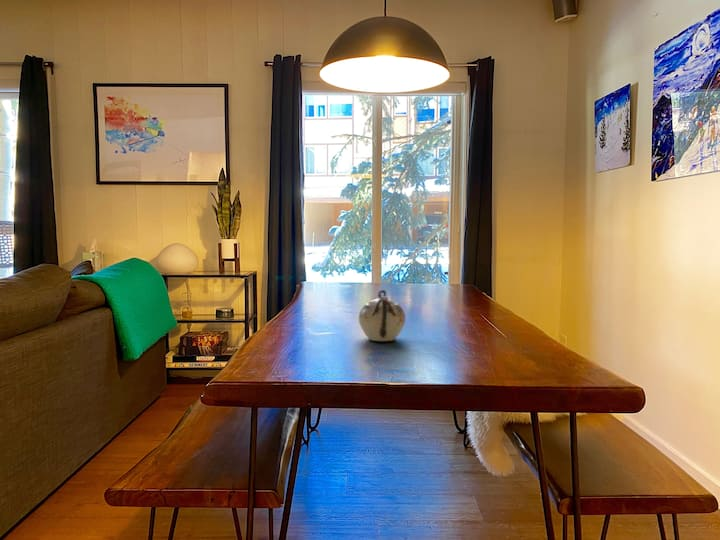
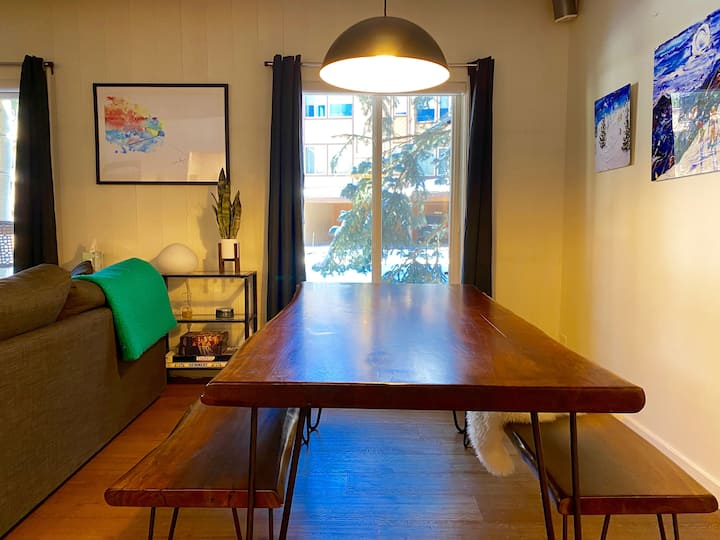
- teapot [358,289,407,342]
